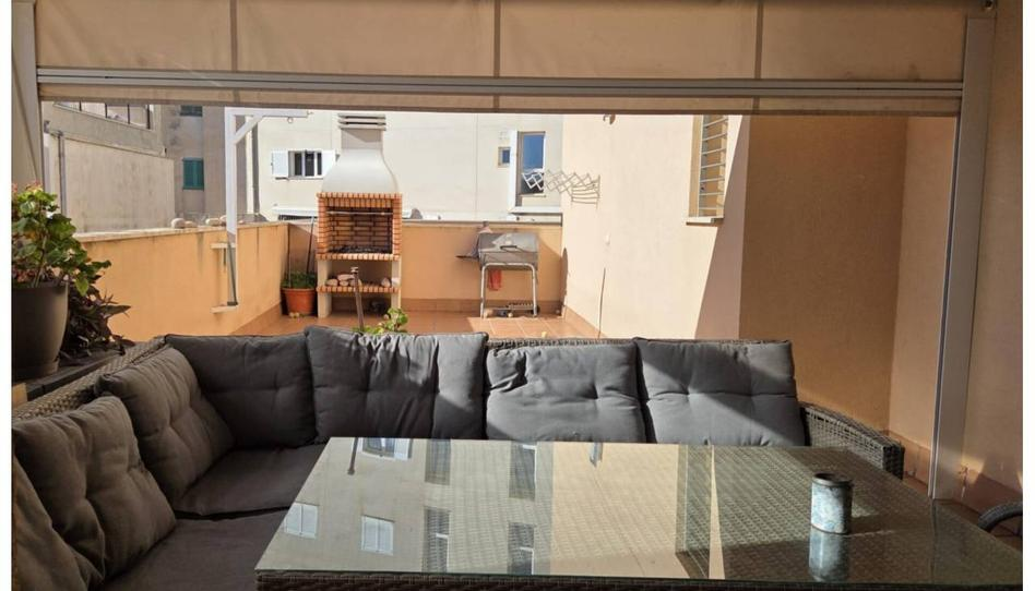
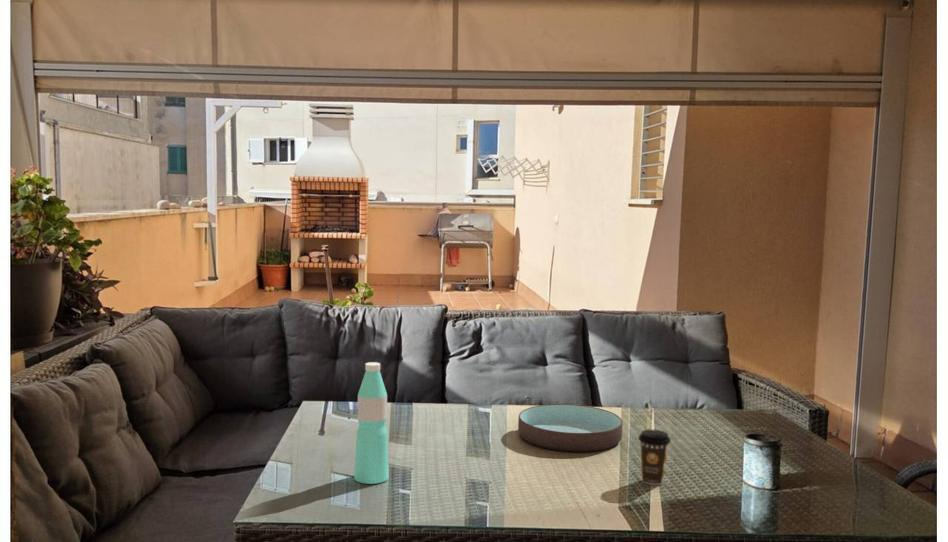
+ bowl [517,403,624,453]
+ water bottle [353,361,390,485]
+ coffee cup [637,428,672,486]
